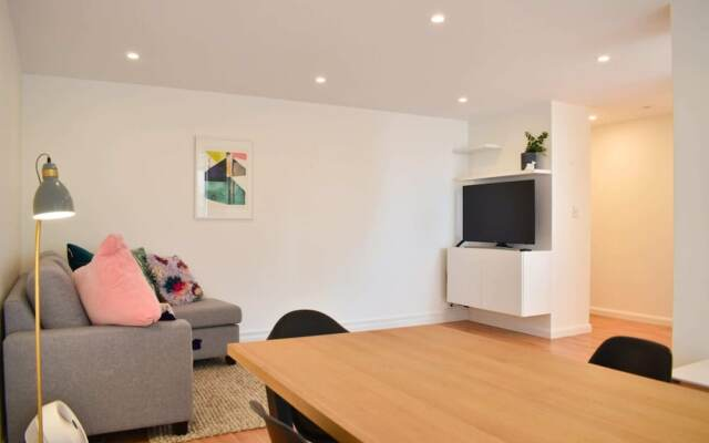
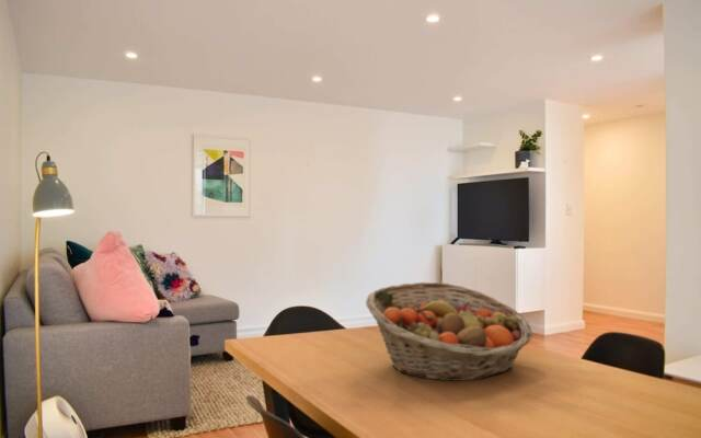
+ fruit basket [365,281,533,382]
